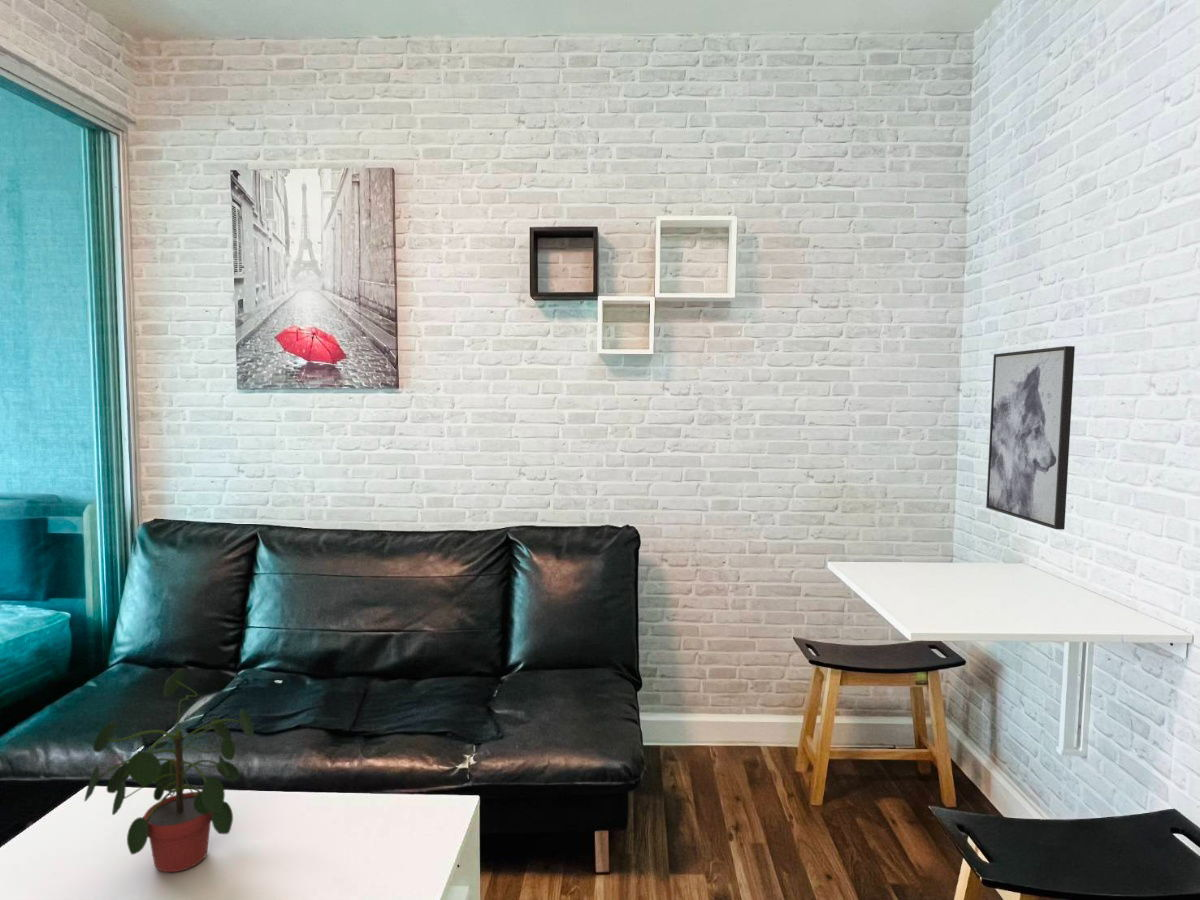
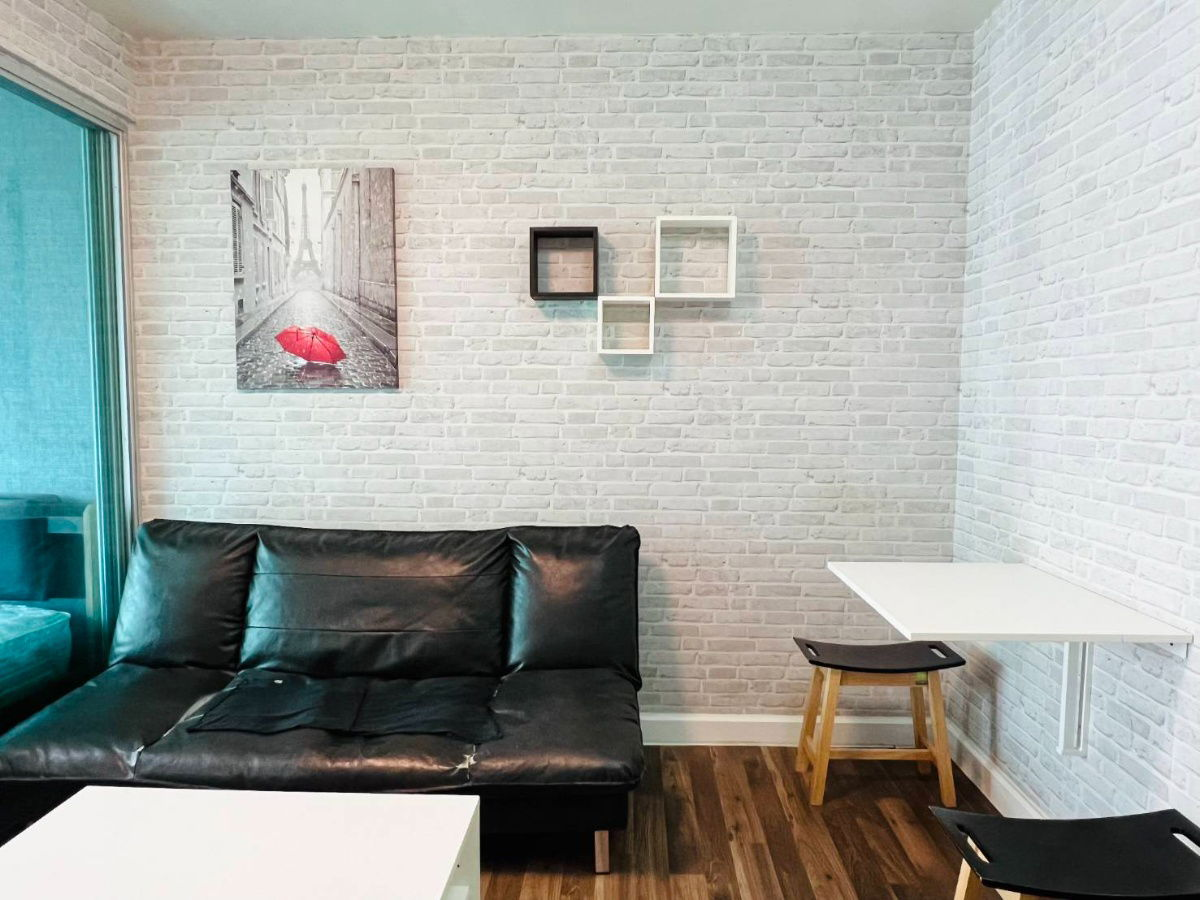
- wall art [985,345,1076,531]
- potted plant [83,668,255,873]
